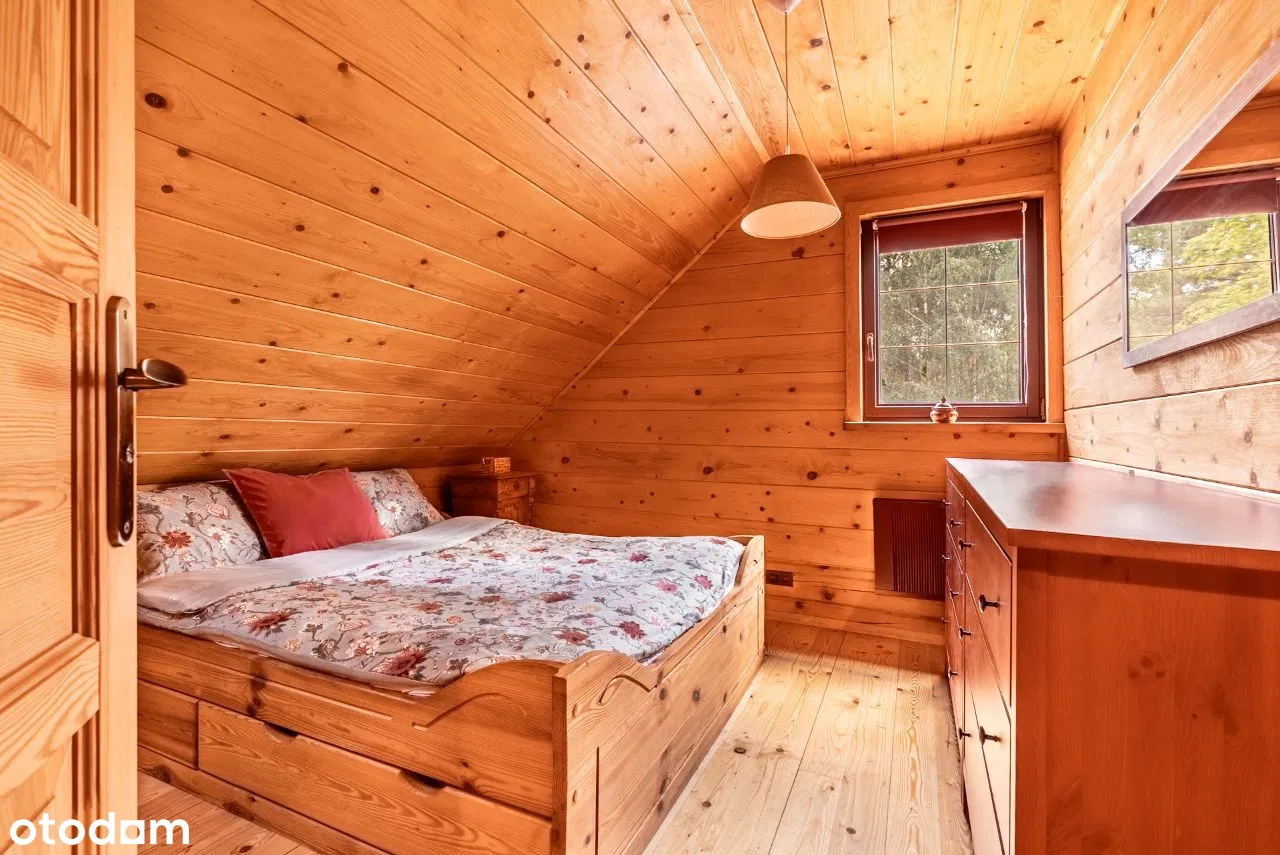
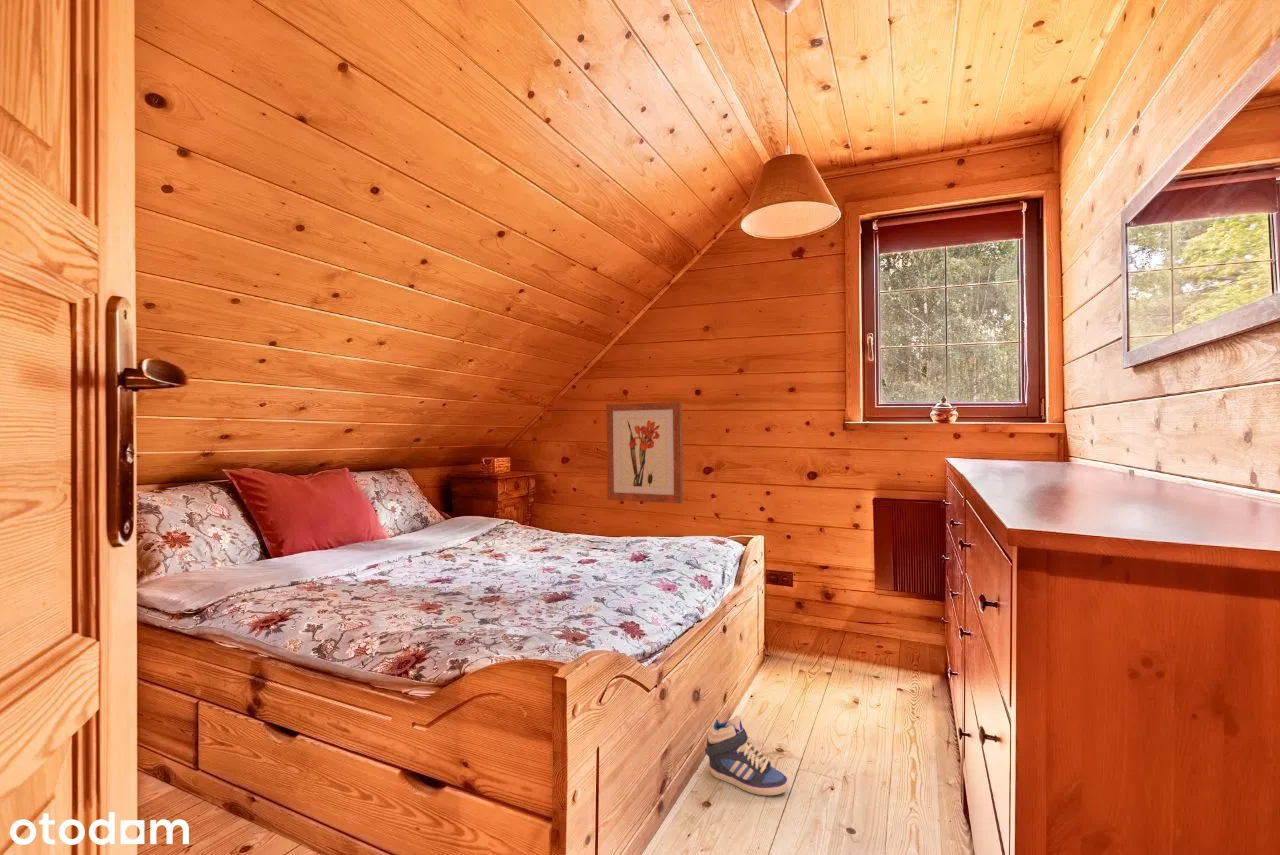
+ sneaker [704,715,789,796]
+ wall art [605,401,684,504]
